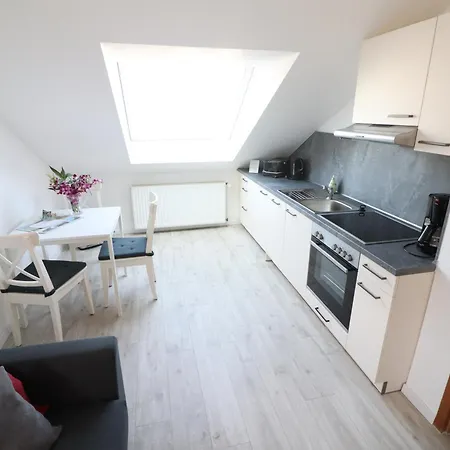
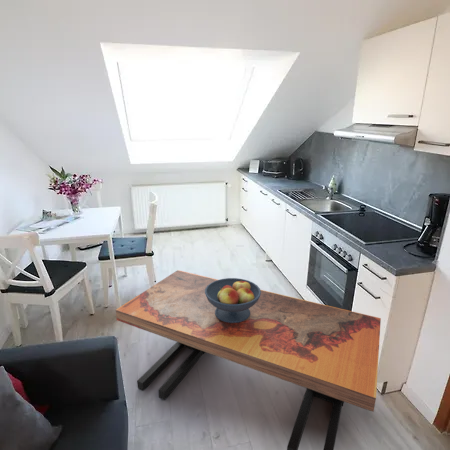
+ coffee table [115,269,382,450]
+ fruit bowl [205,277,261,323]
